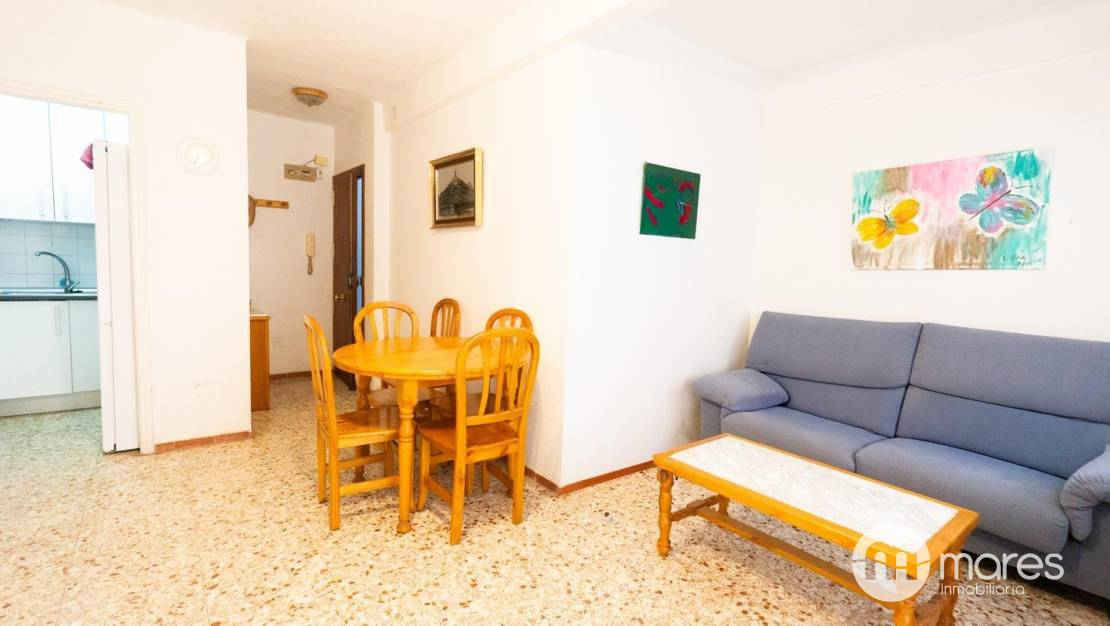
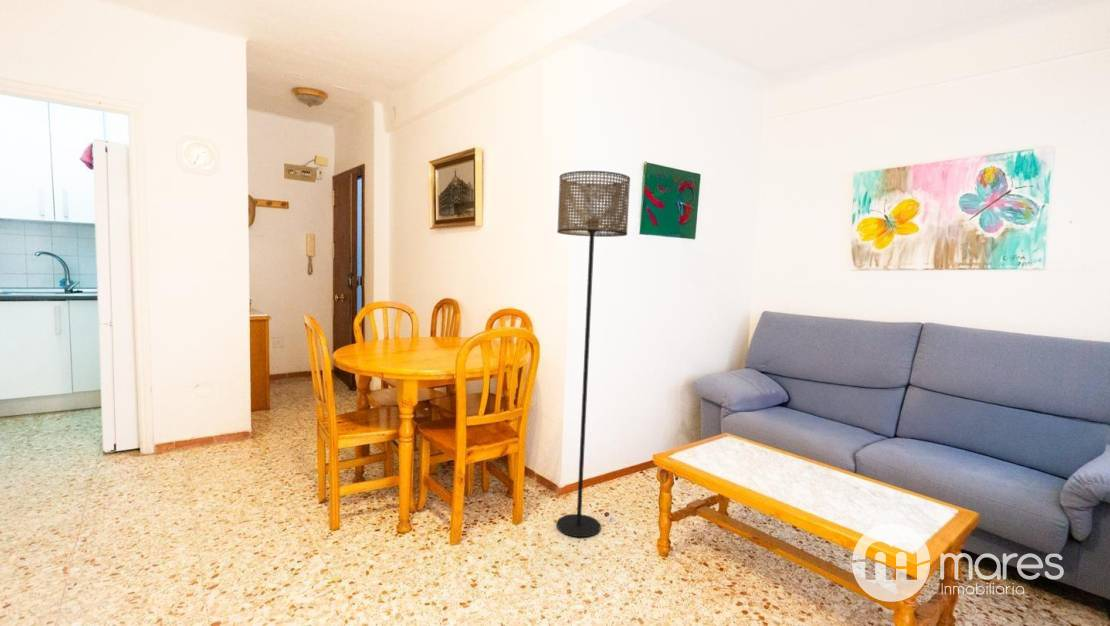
+ floor lamp [556,170,631,538]
